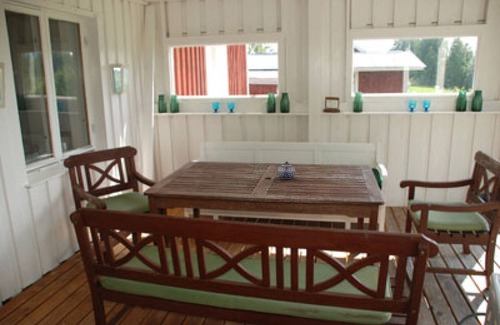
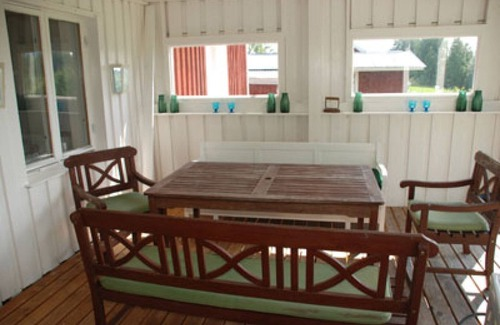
- teapot [277,160,296,180]
